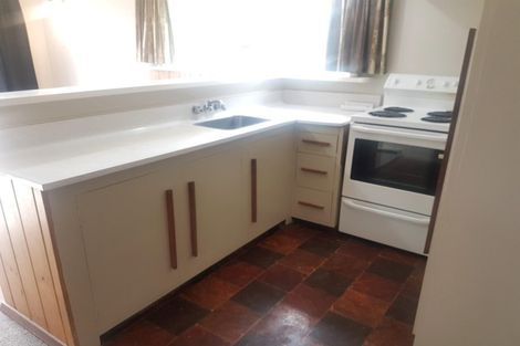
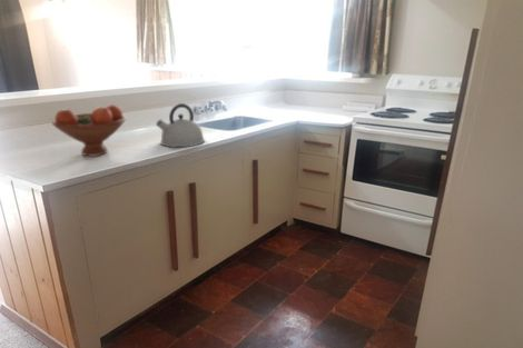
+ fruit bowl [51,103,127,157]
+ kettle [155,102,206,148]
